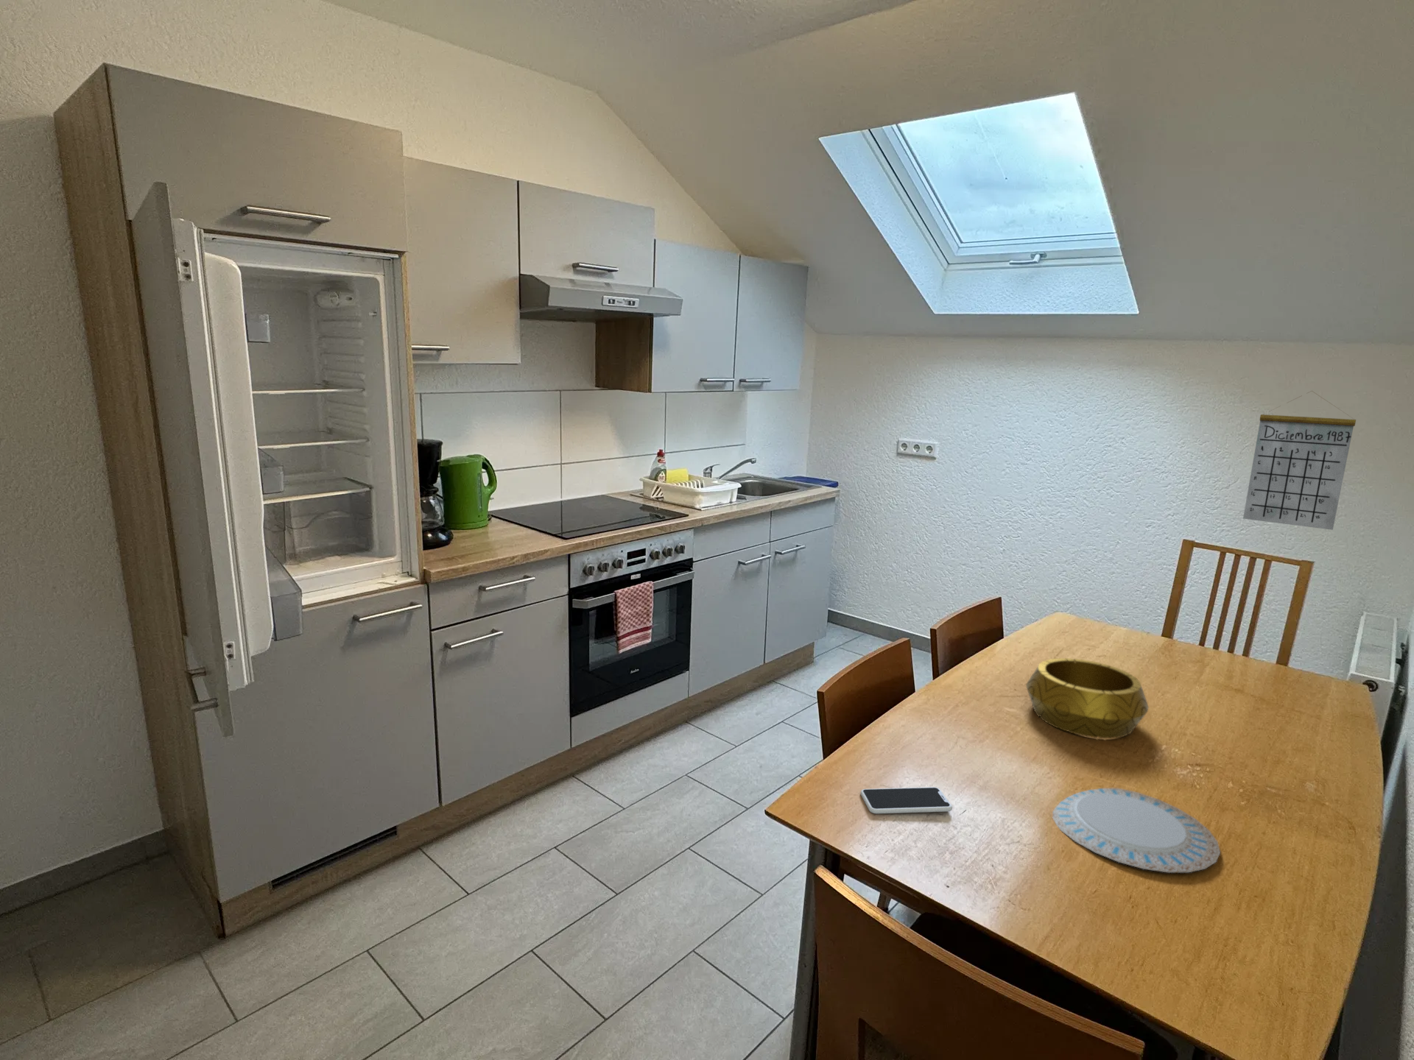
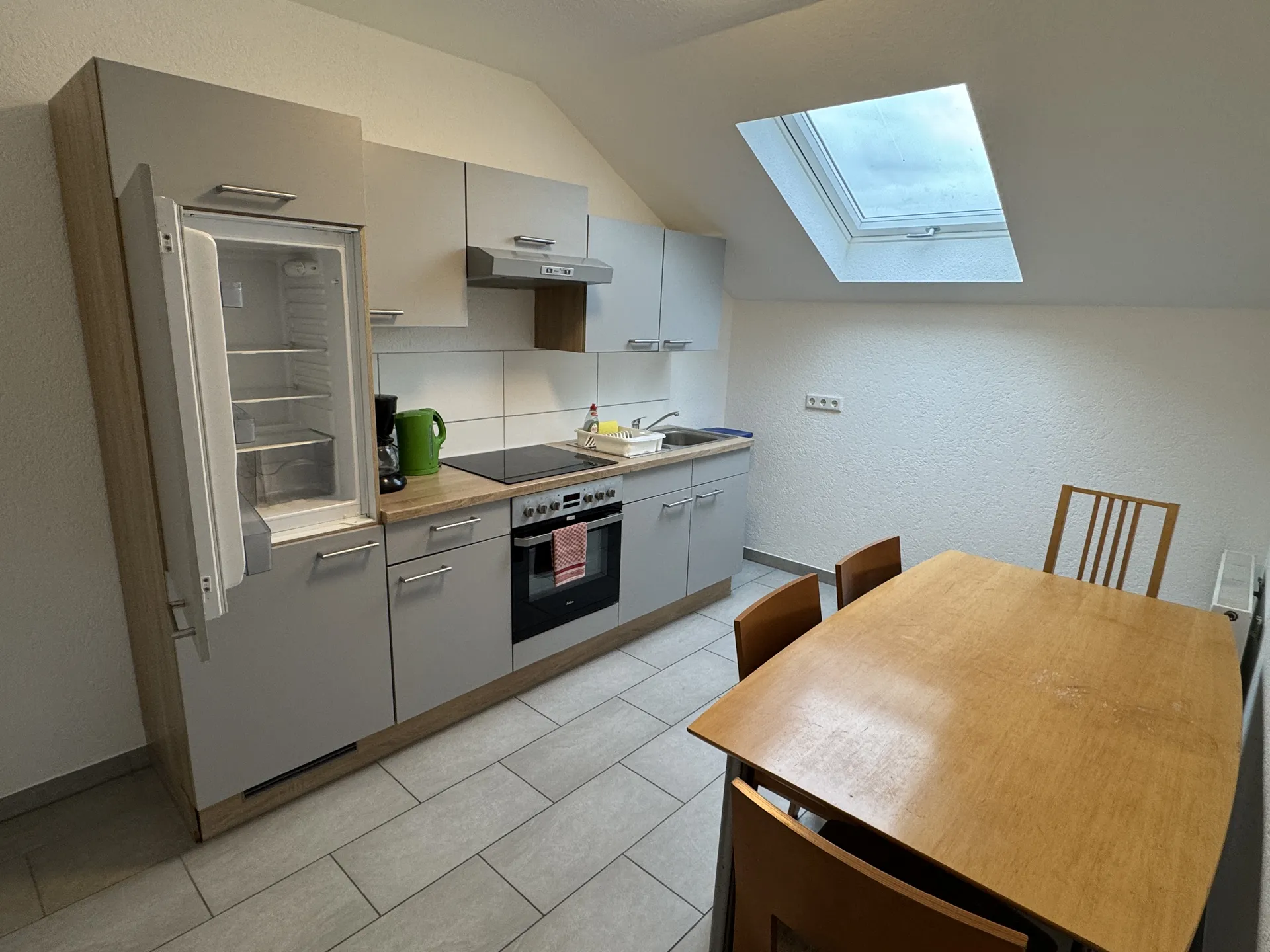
- decorative bowl [1025,657,1150,739]
- smartphone [860,786,953,814]
- chinaware [1052,787,1221,873]
- calendar [1243,390,1356,531]
